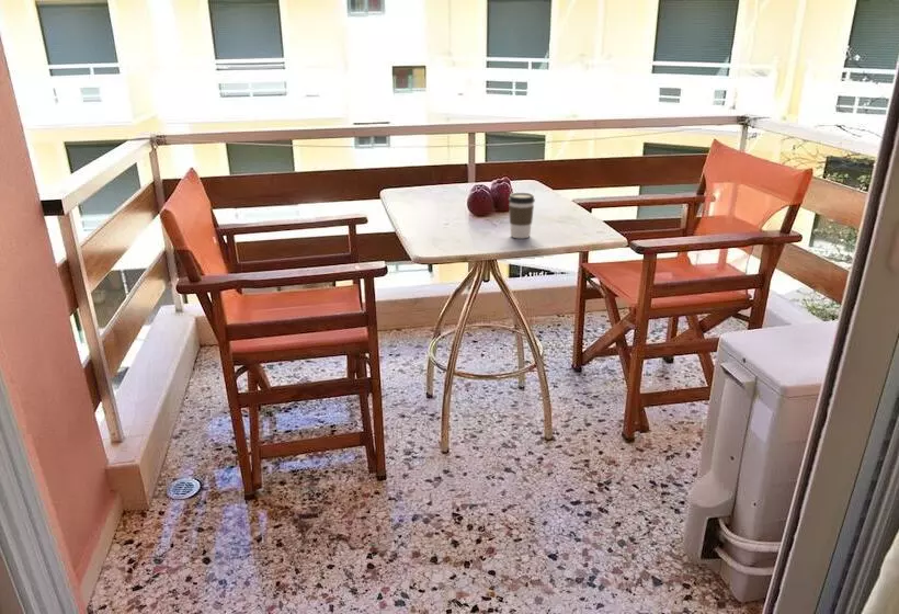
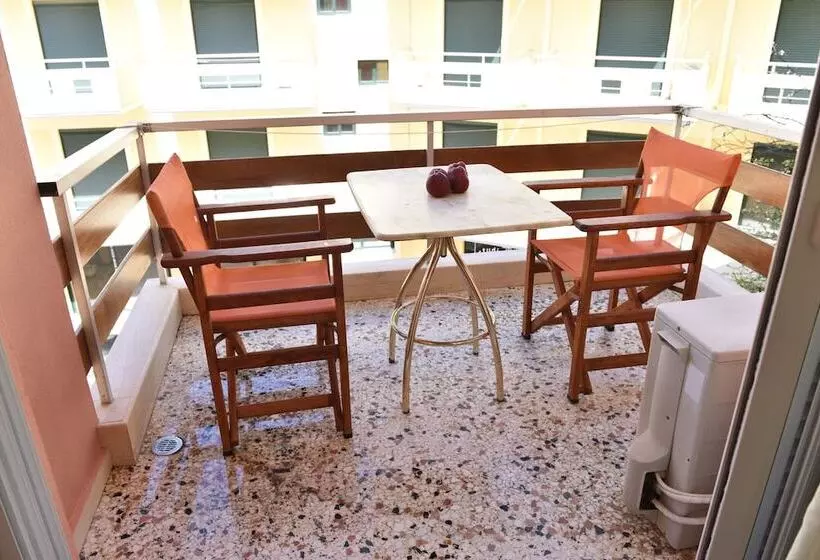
- coffee cup [508,192,536,239]
